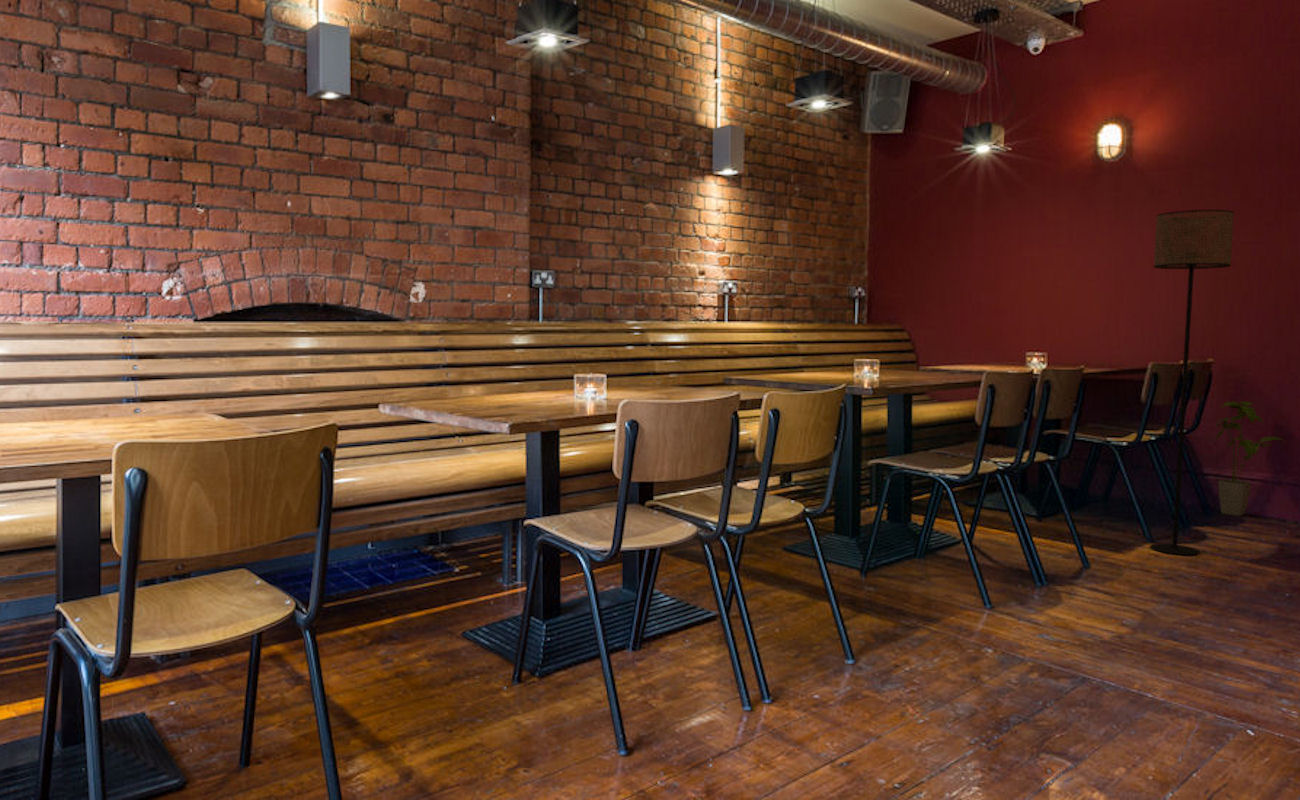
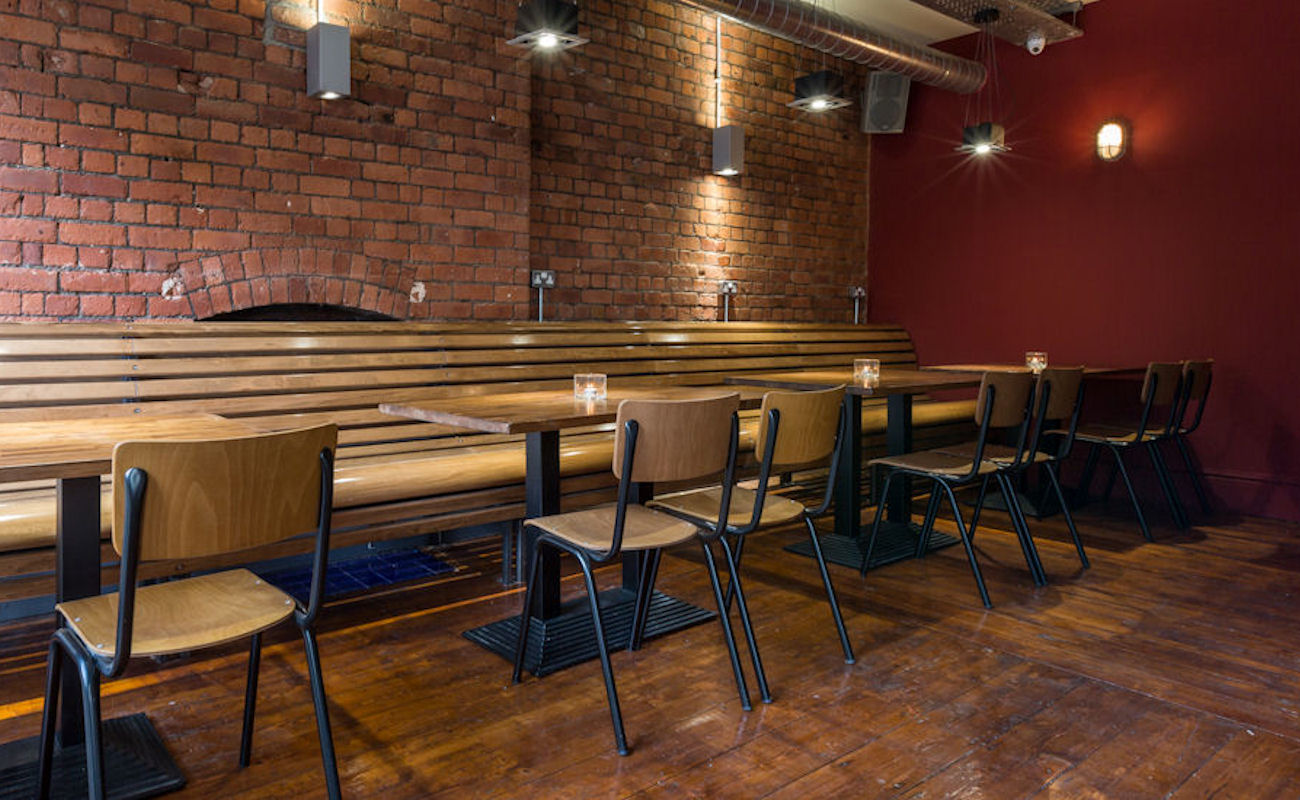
- floor lamp [1149,209,1235,556]
- house plant [1213,400,1288,517]
